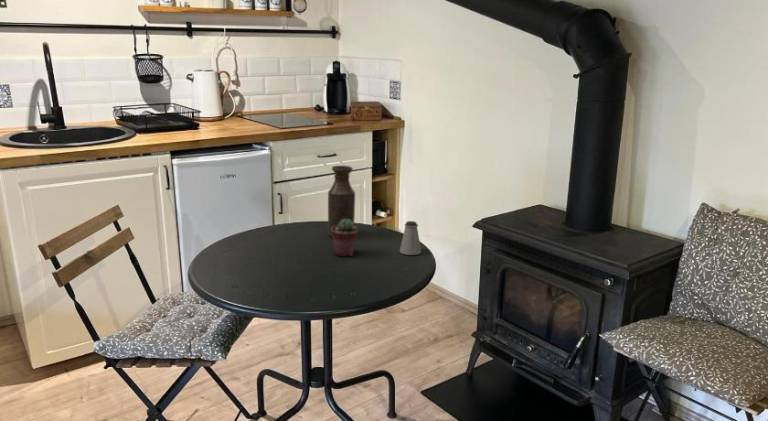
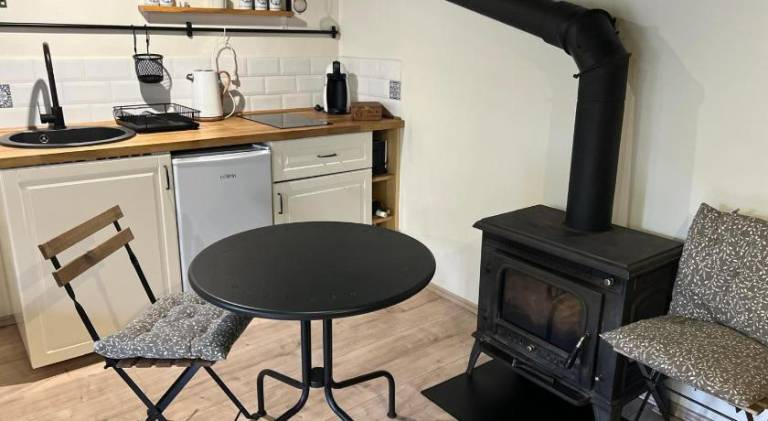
- potted succulent [330,219,359,257]
- bottle [327,165,356,237]
- saltshaker [399,220,422,256]
